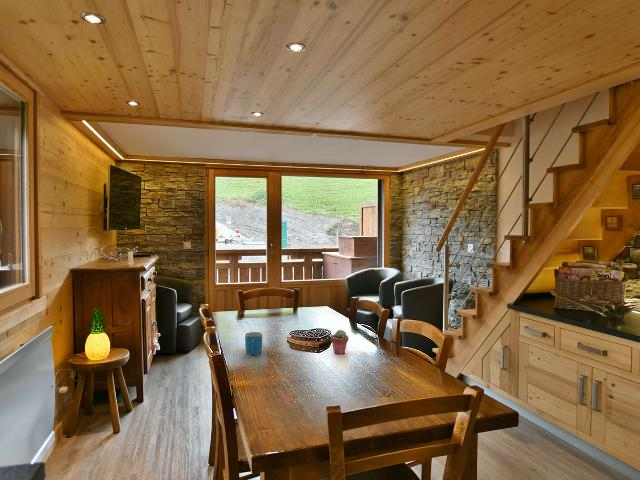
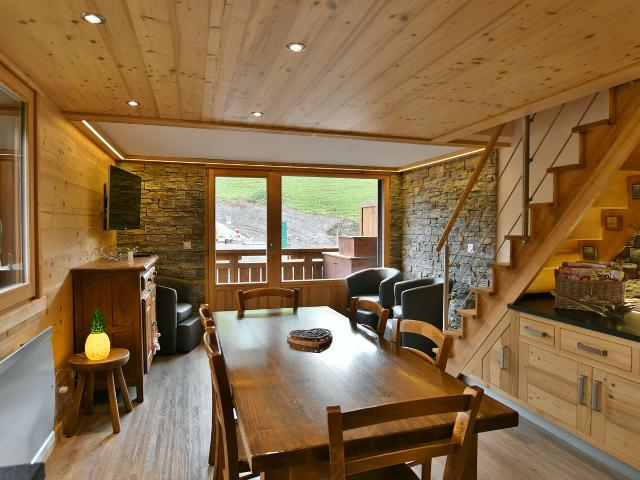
- potted succulent [330,329,350,356]
- mug [244,331,263,356]
